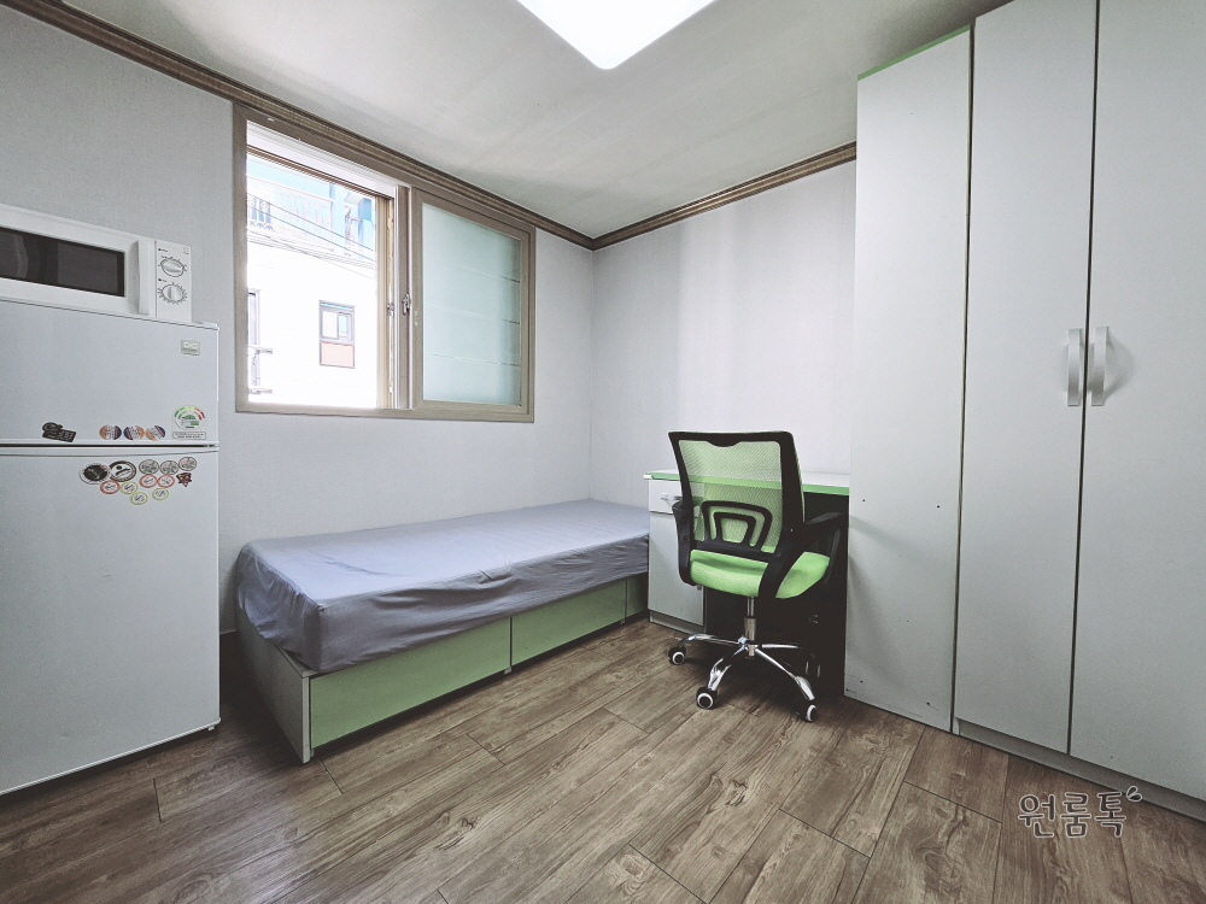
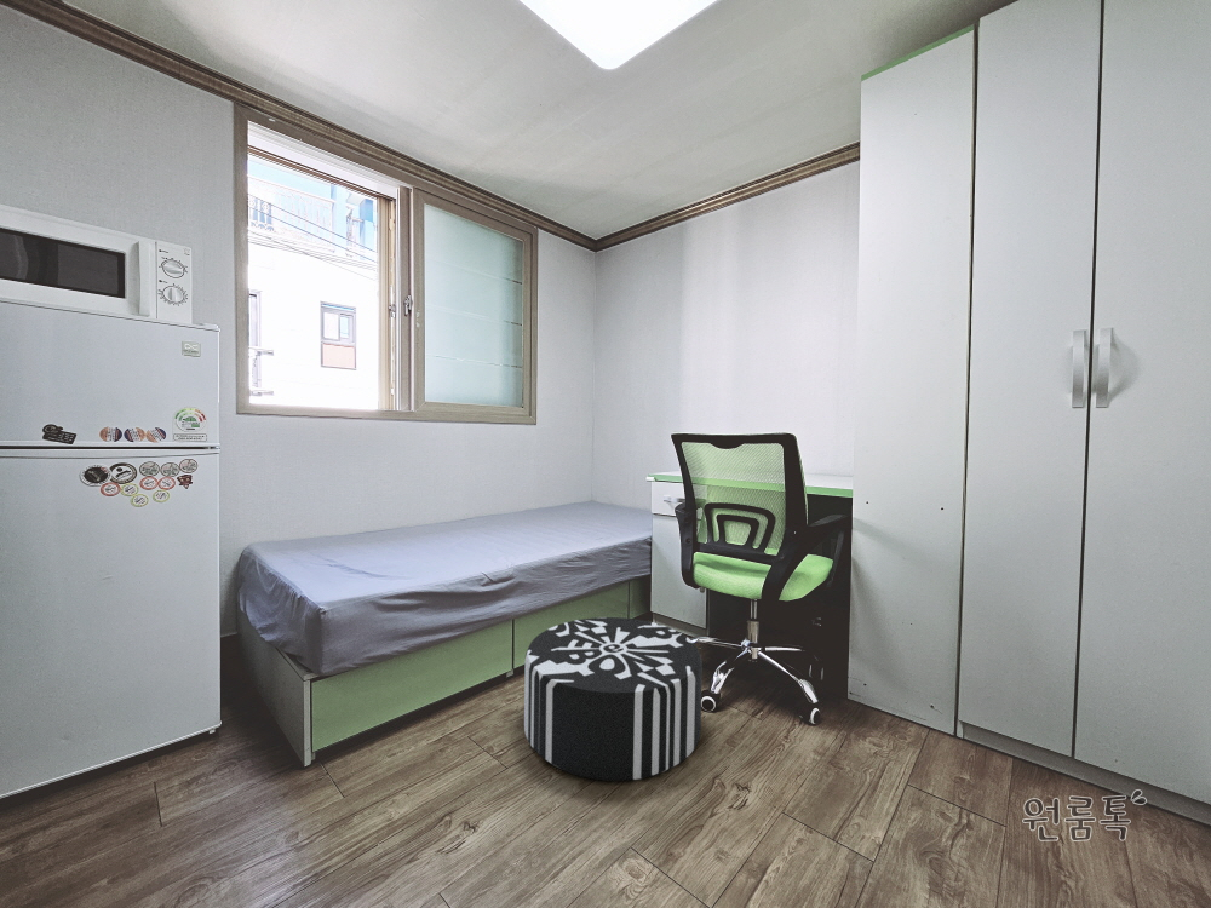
+ pouf [523,616,704,782]
